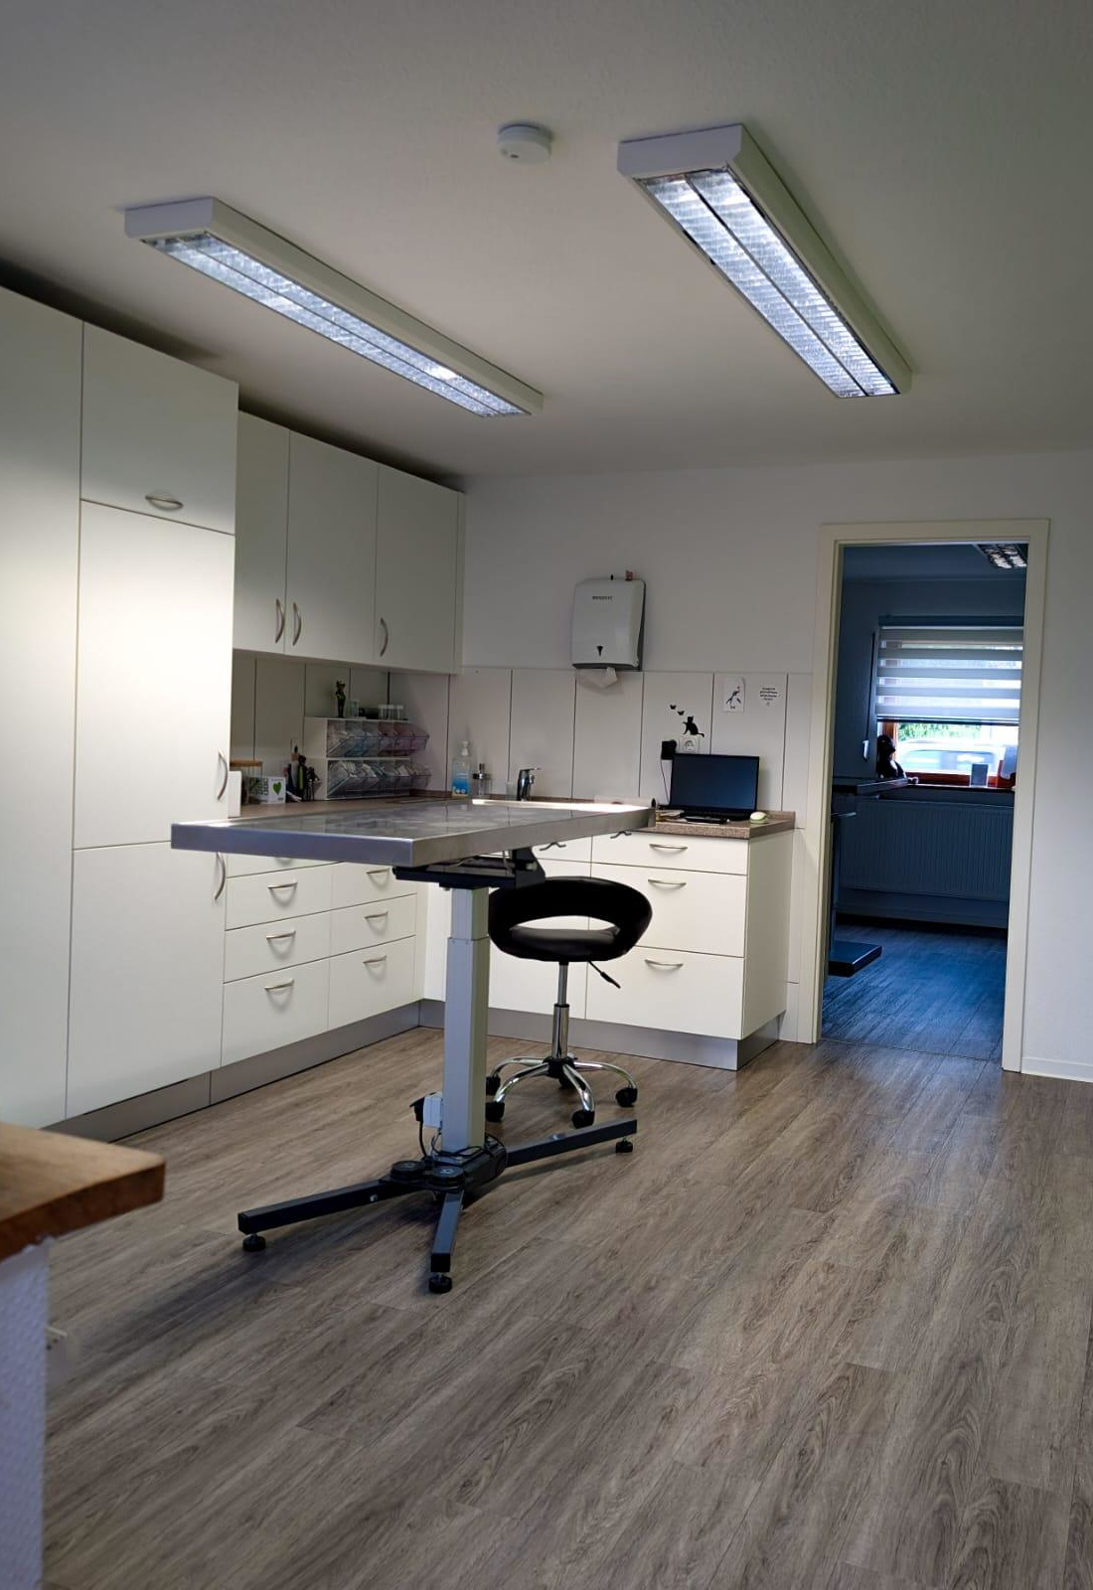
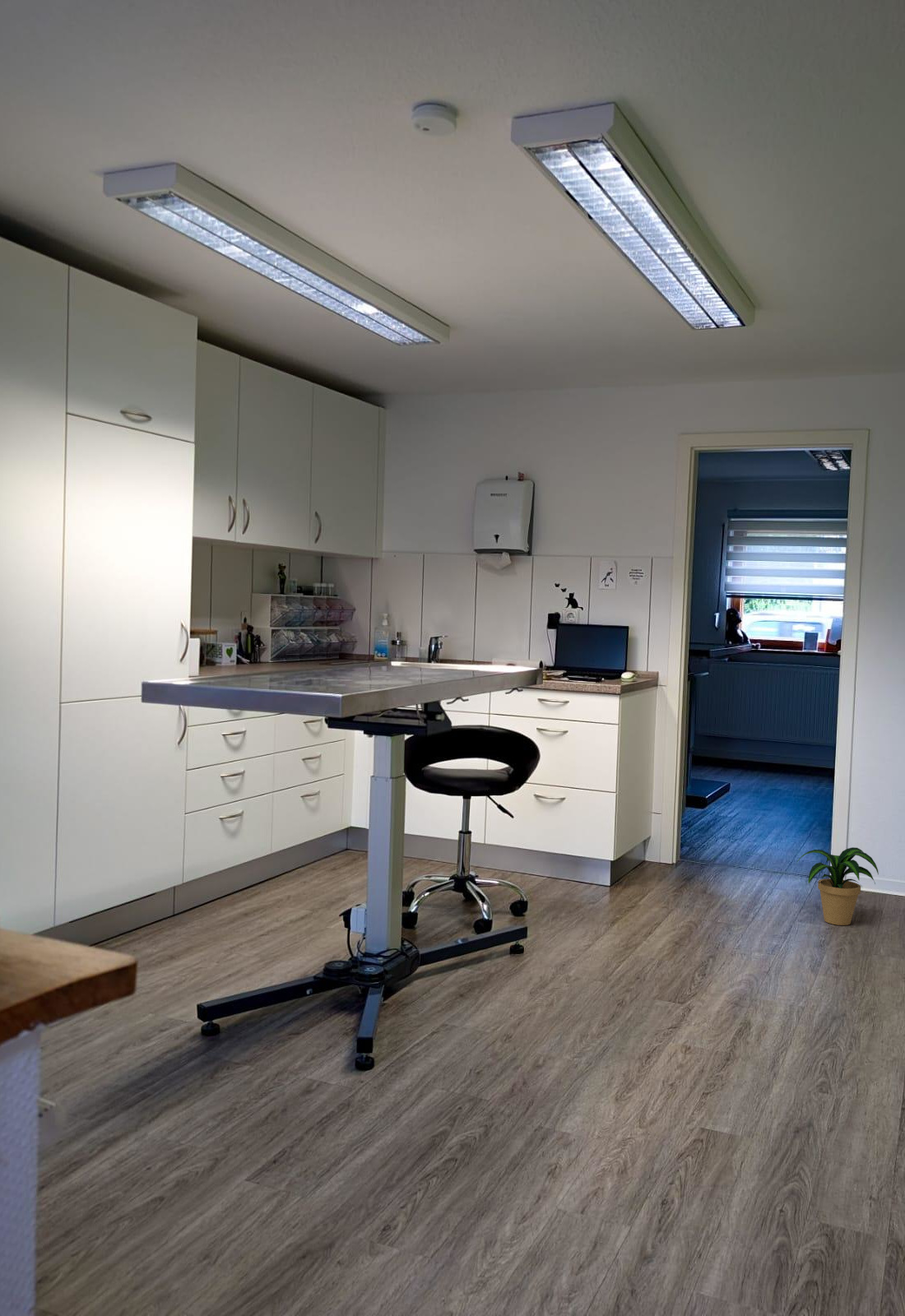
+ potted plant [796,846,879,926]
